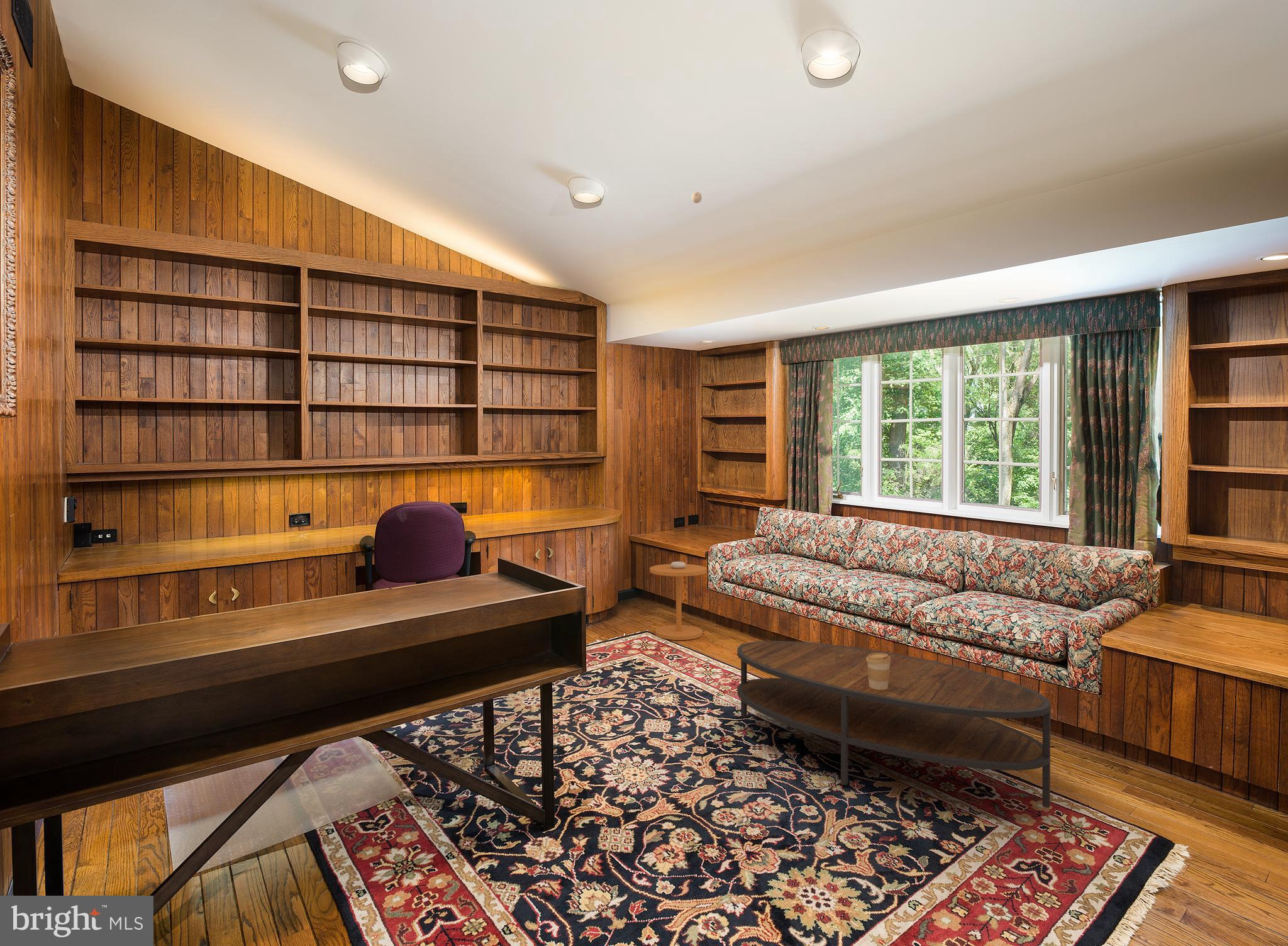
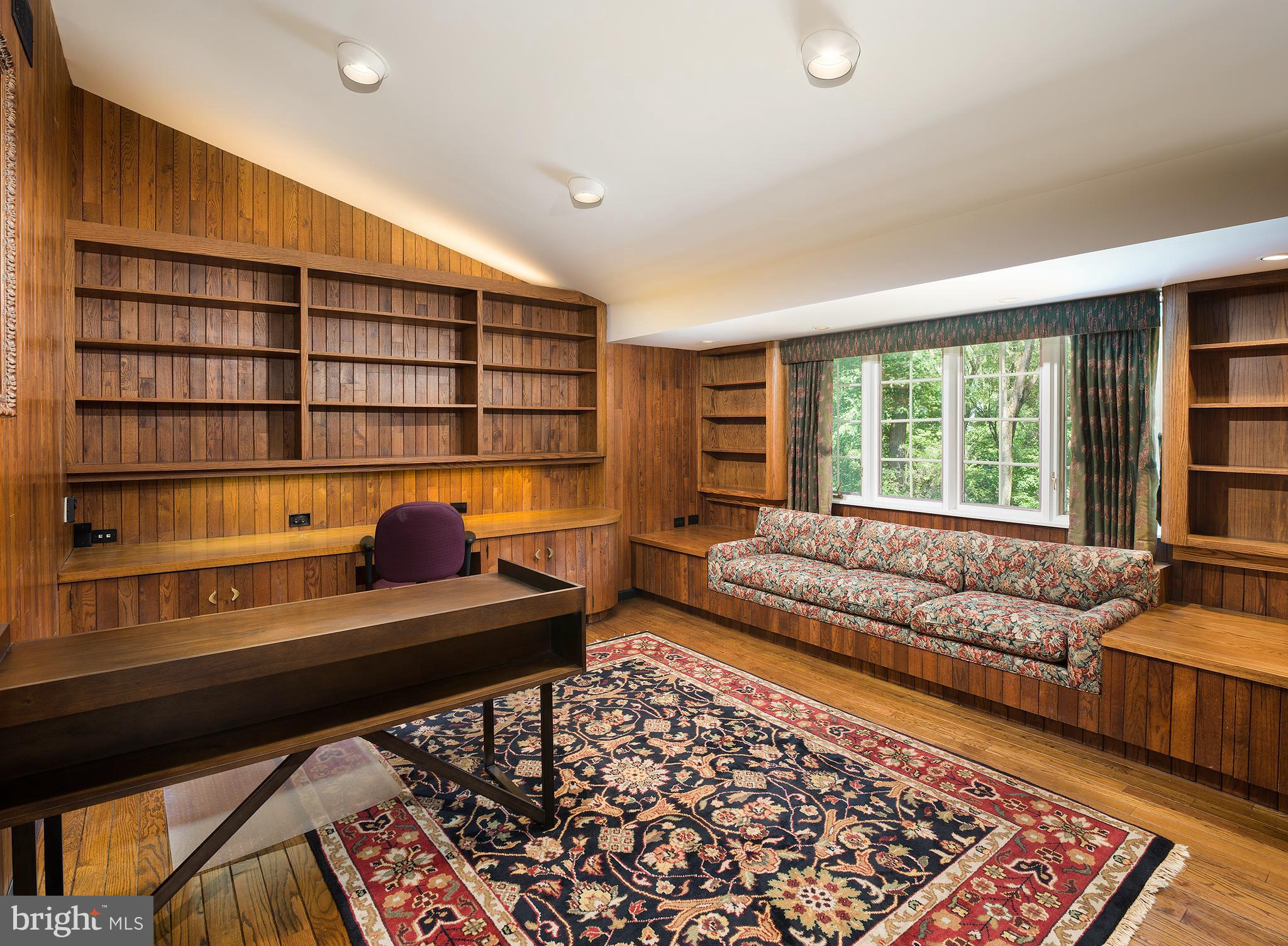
- eyeball [691,191,702,204]
- coffee cup [866,653,891,690]
- side table [649,561,708,641]
- coffee table [736,640,1051,808]
